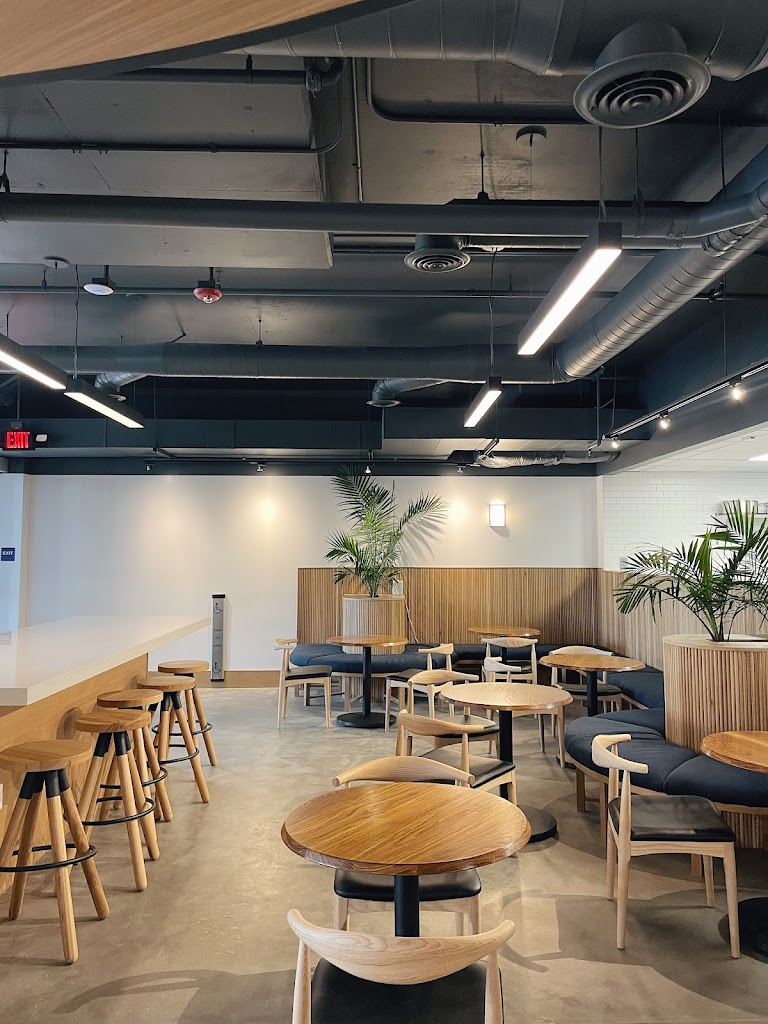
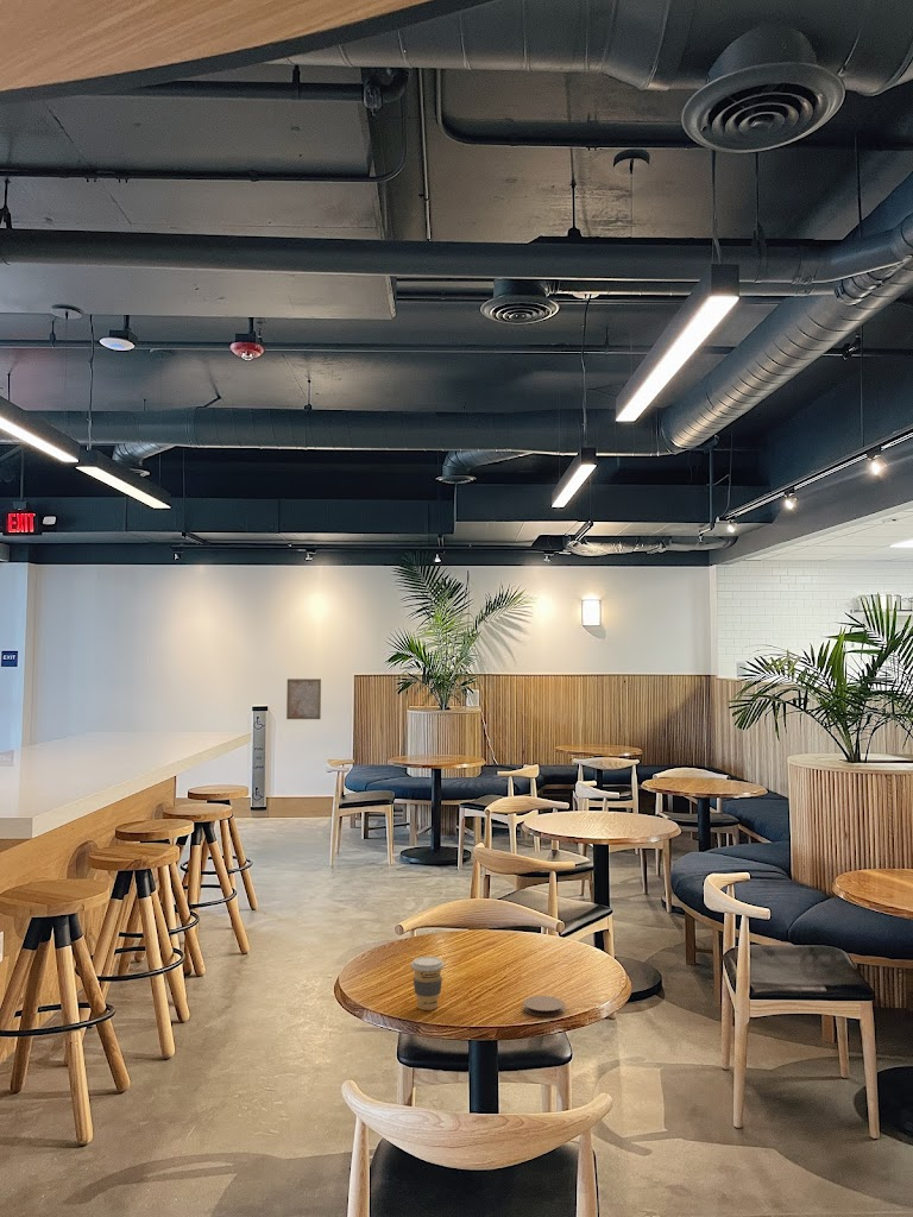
+ coaster [522,995,566,1017]
+ coffee cup [410,956,446,1011]
+ wall art [285,677,322,720]
